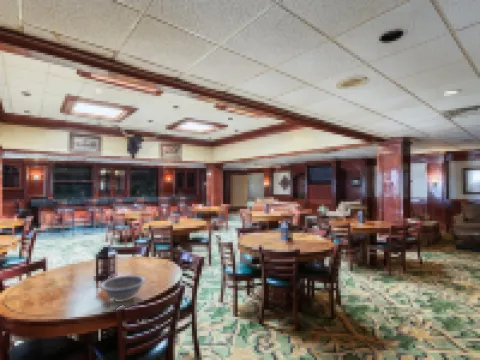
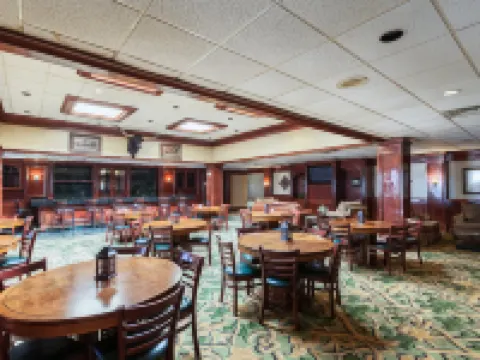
- decorative bowl [99,274,147,303]
